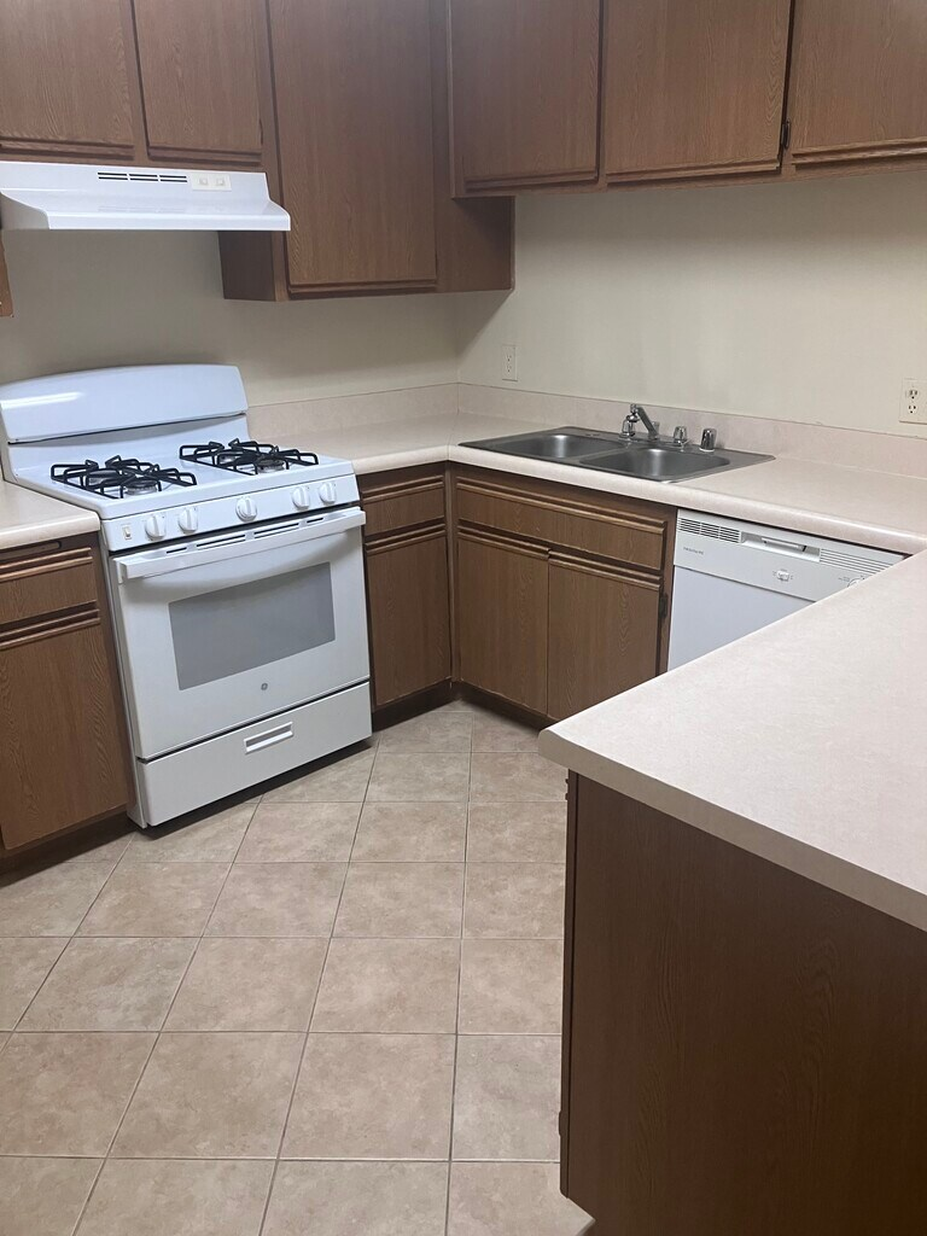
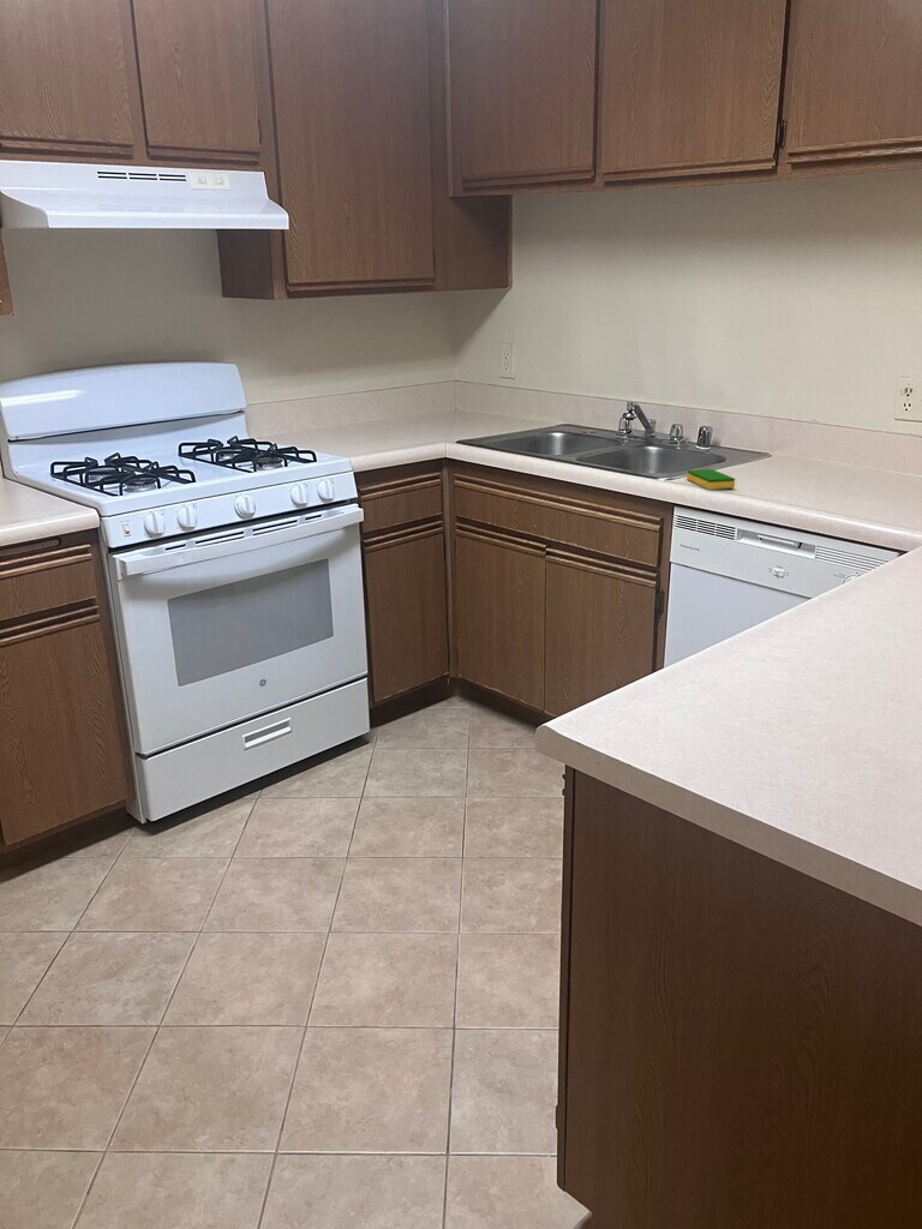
+ dish sponge [685,468,736,490]
